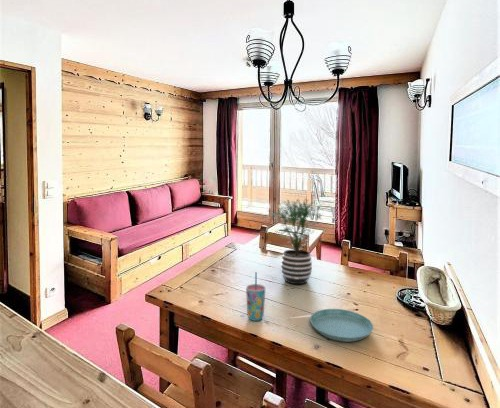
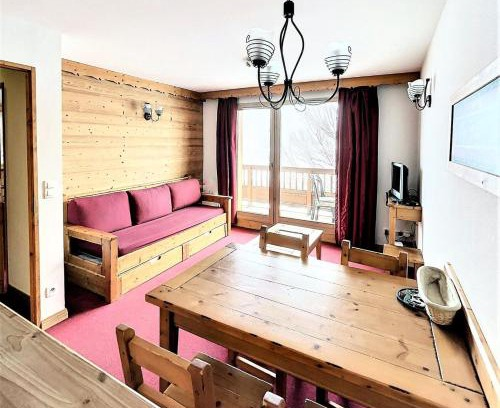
- saucer [309,308,374,343]
- potted plant [264,197,325,285]
- cup [245,271,266,322]
